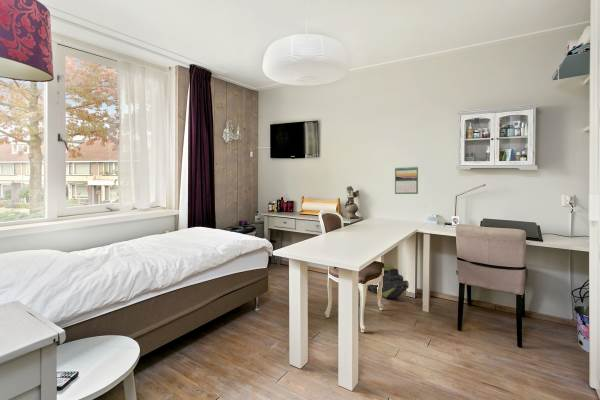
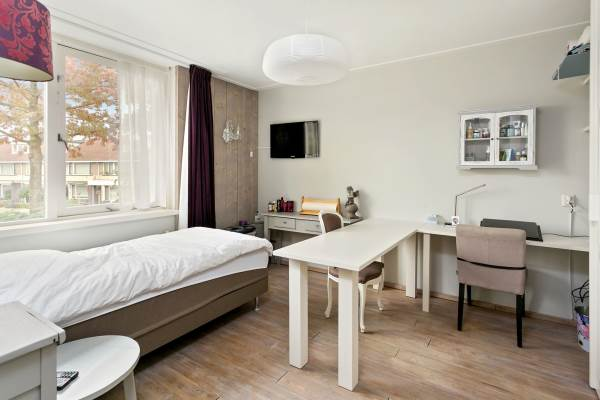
- calendar [394,166,419,195]
- backpack [366,262,410,299]
